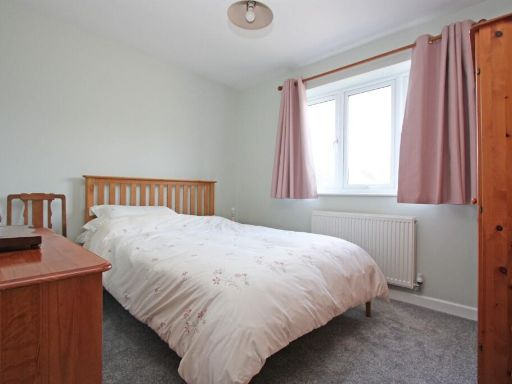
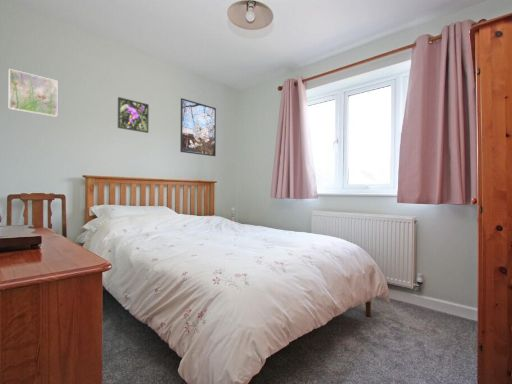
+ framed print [179,97,217,157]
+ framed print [8,68,58,118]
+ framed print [117,96,150,134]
